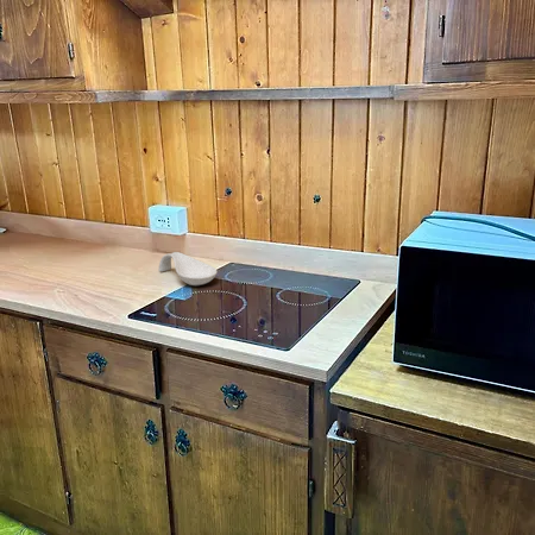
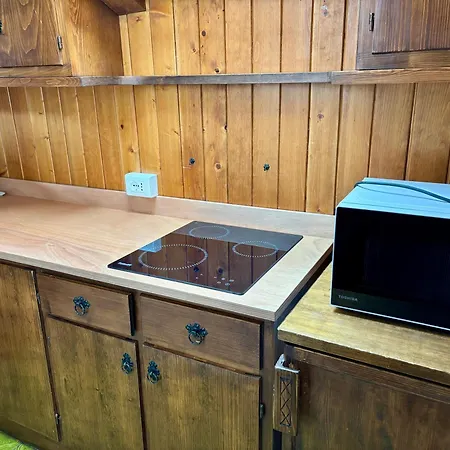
- spoon rest [158,251,219,287]
